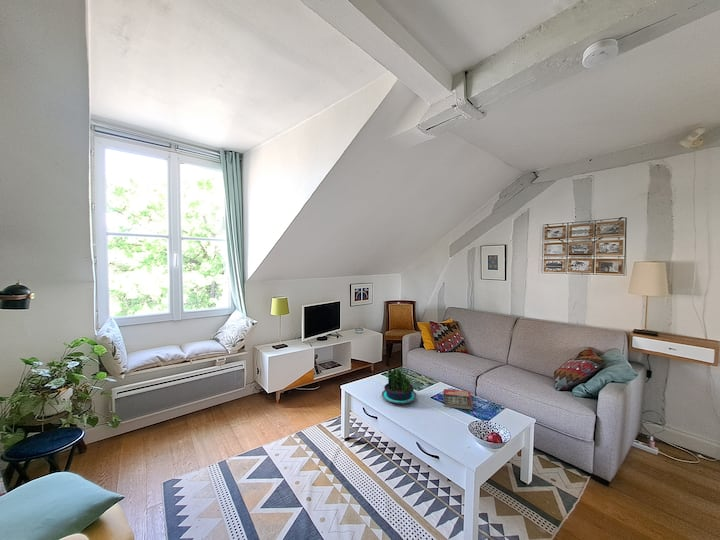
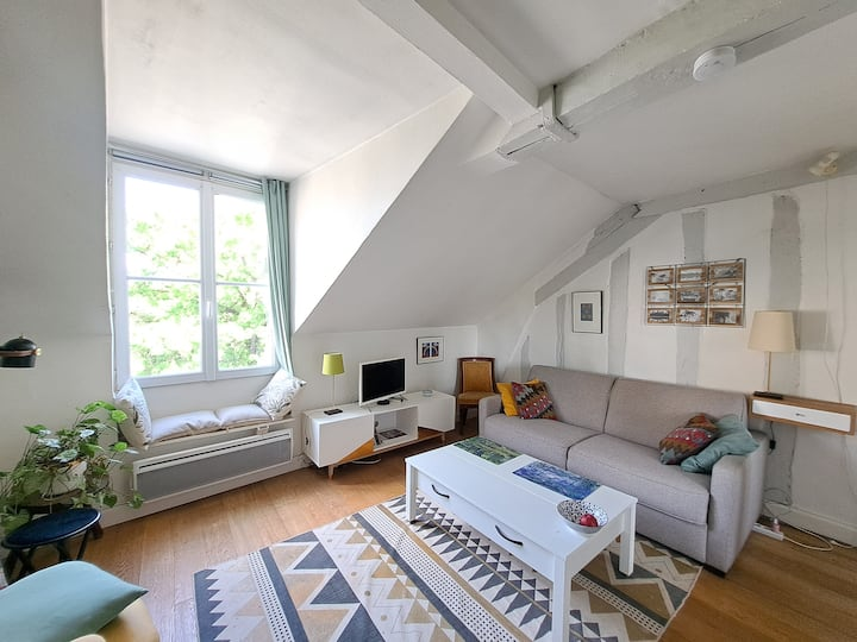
- potted plant [381,367,418,404]
- book [443,388,474,411]
